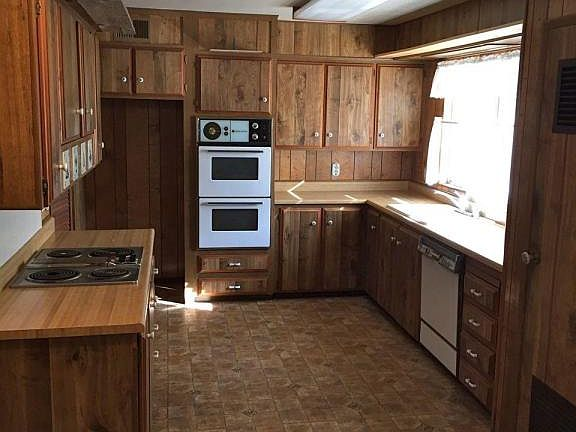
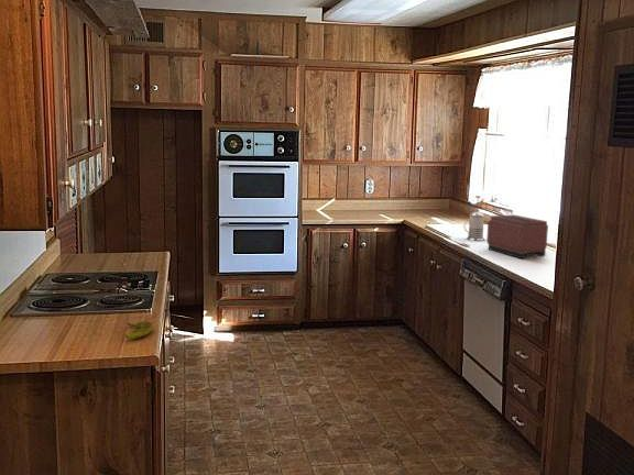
+ banana [124,320,154,340]
+ toaster [485,213,549,259]
+ french press [462,195,485,242]
